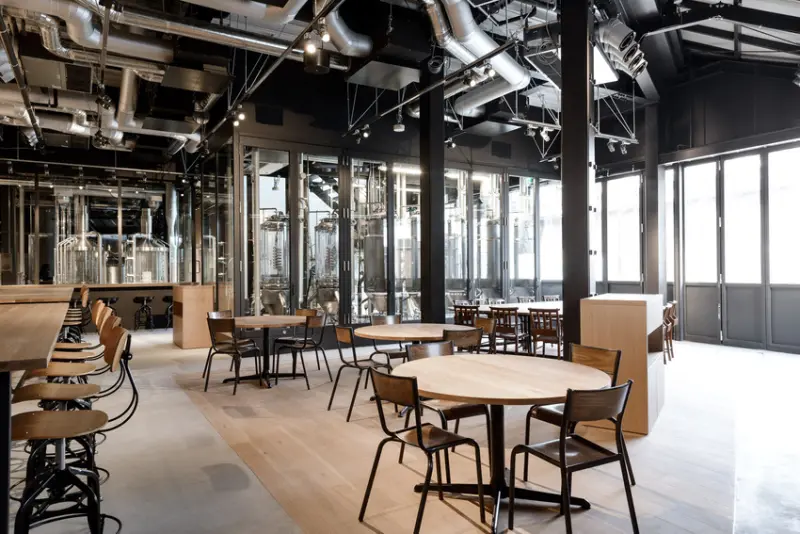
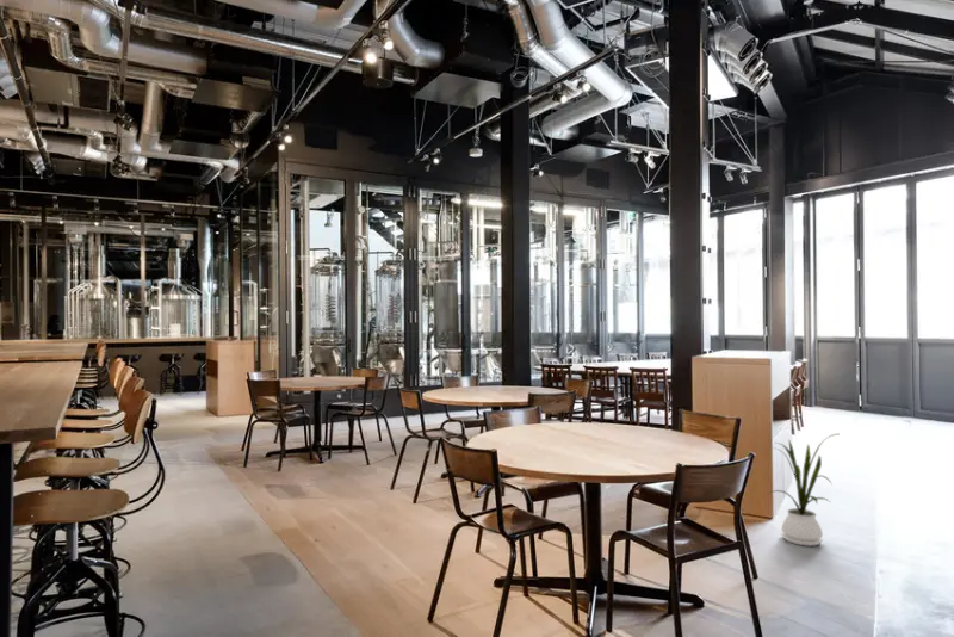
+ house plant [768,433,838,548]
